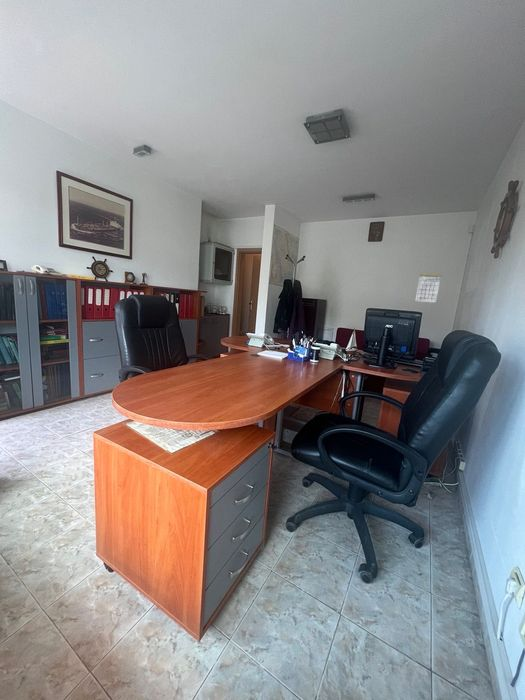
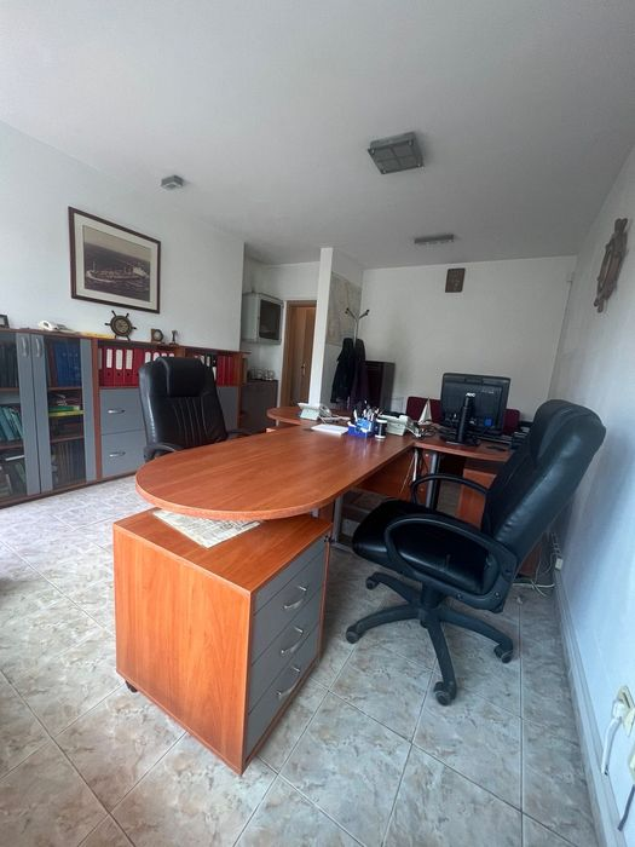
- calendar [414,273,442,303]
